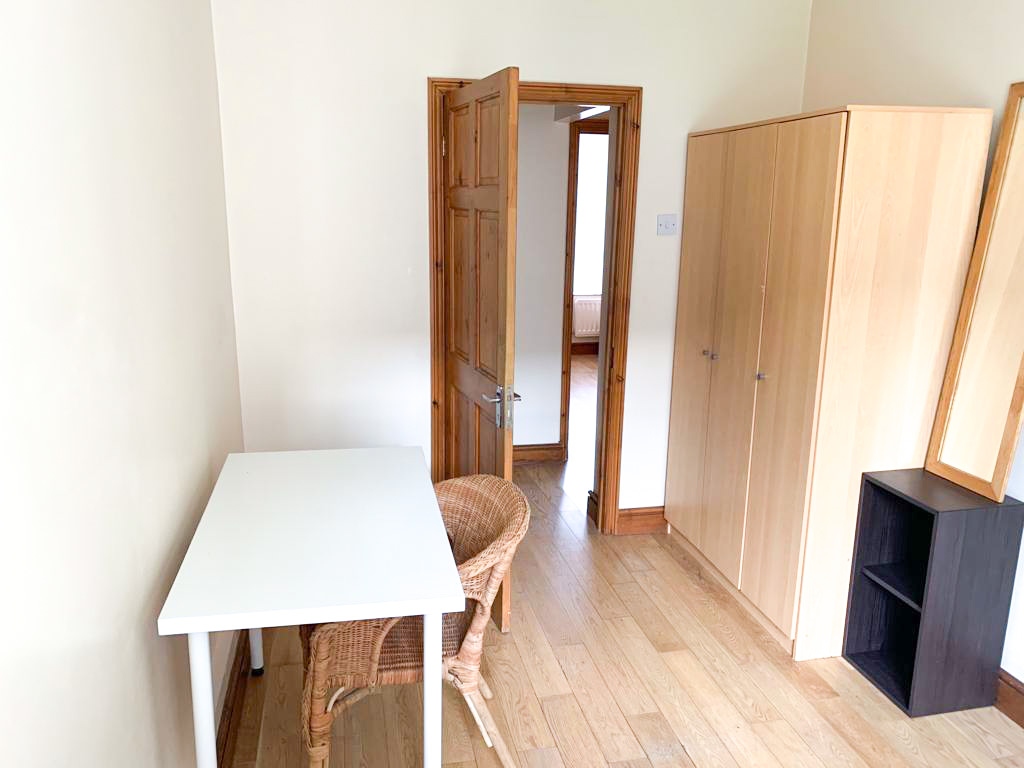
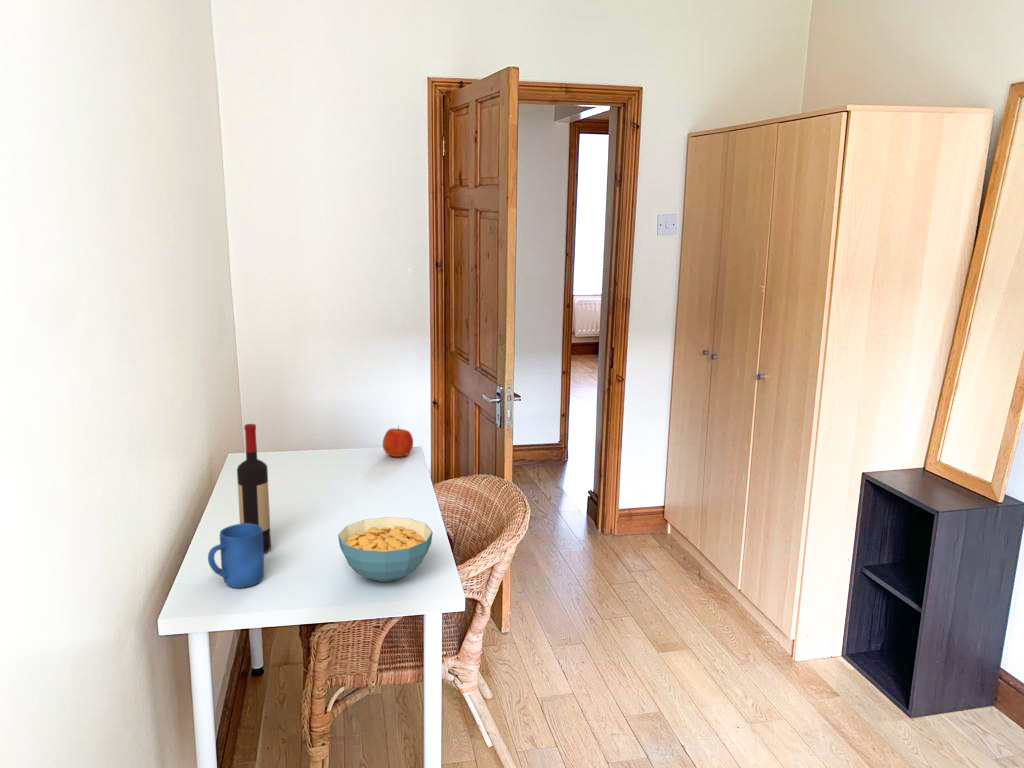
+ mug [207,523,265,589]
+ cereal bowl [337,516,434,583]
+ apple [382,424,414,458]
+ wine bottle [236,423,272,554]
